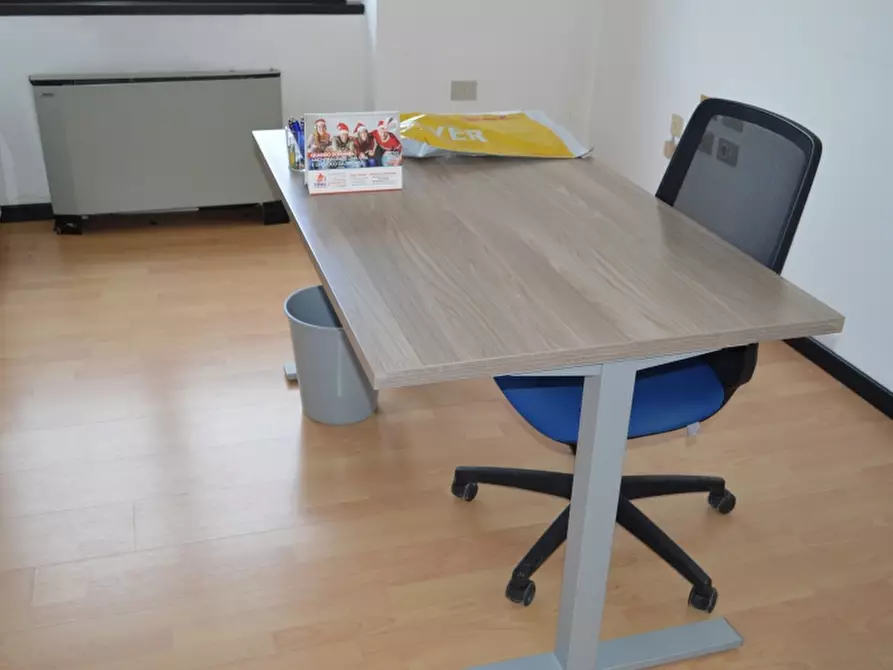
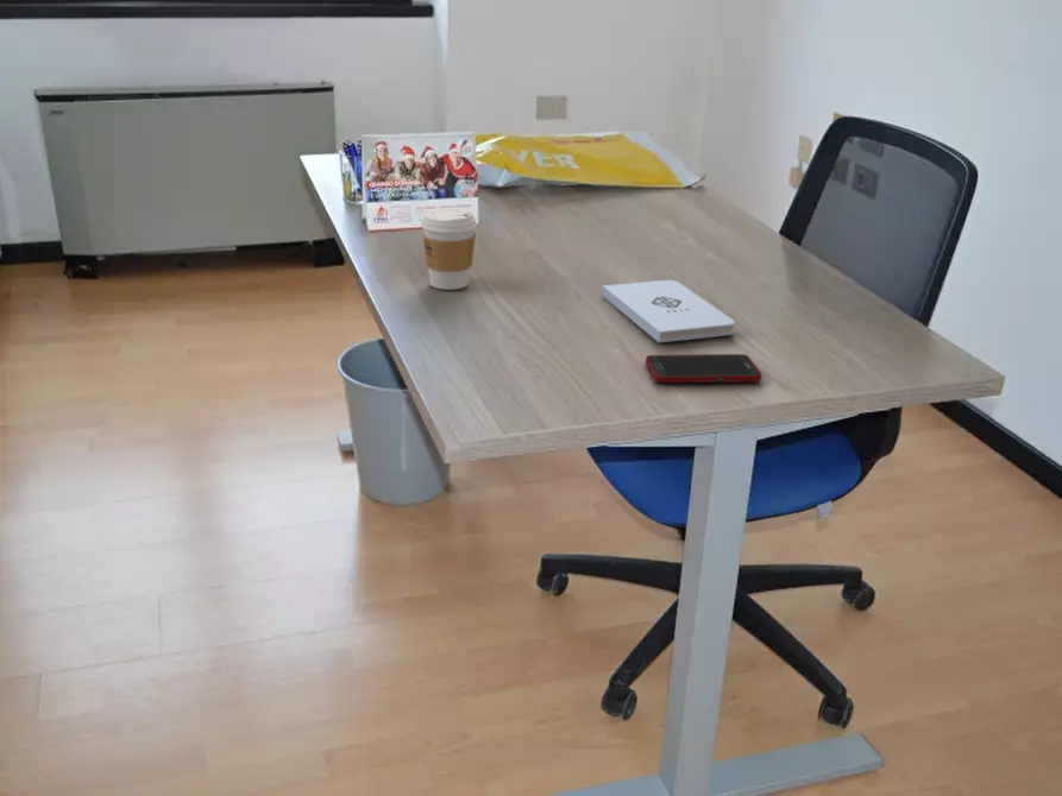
+ coffee cup [420,207,478,291]
+ cell phone [645,353,762,384]
+ notepad [601,279,736,343]
